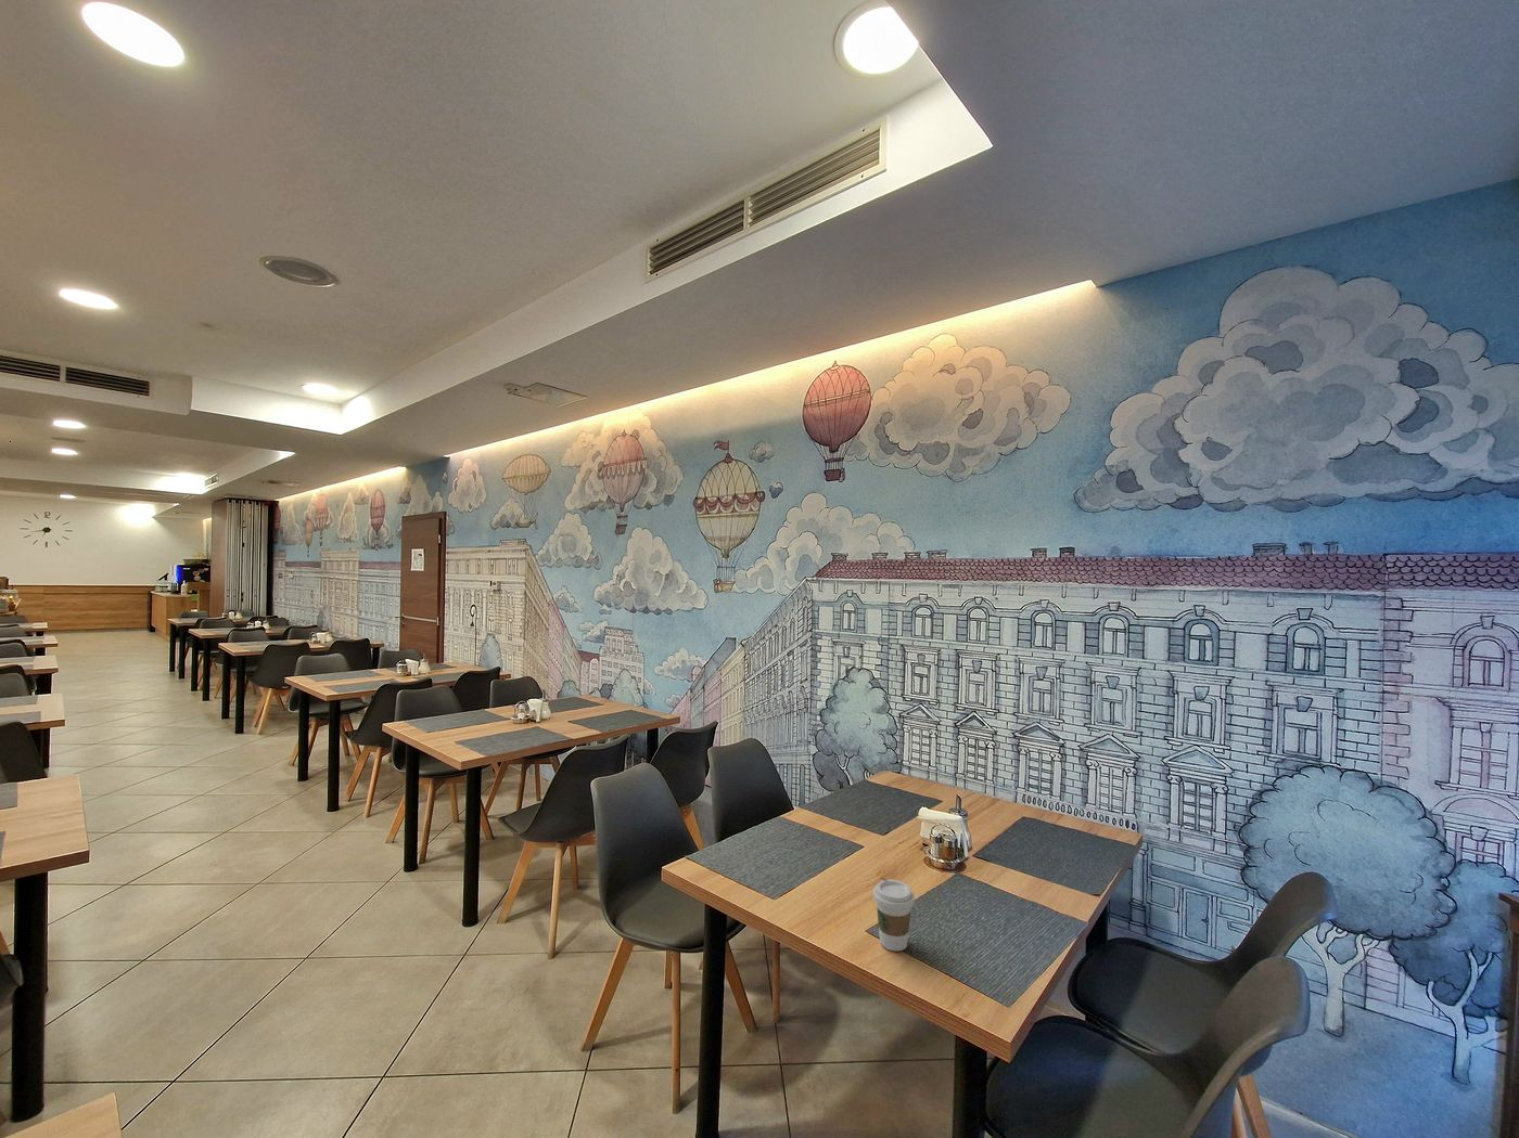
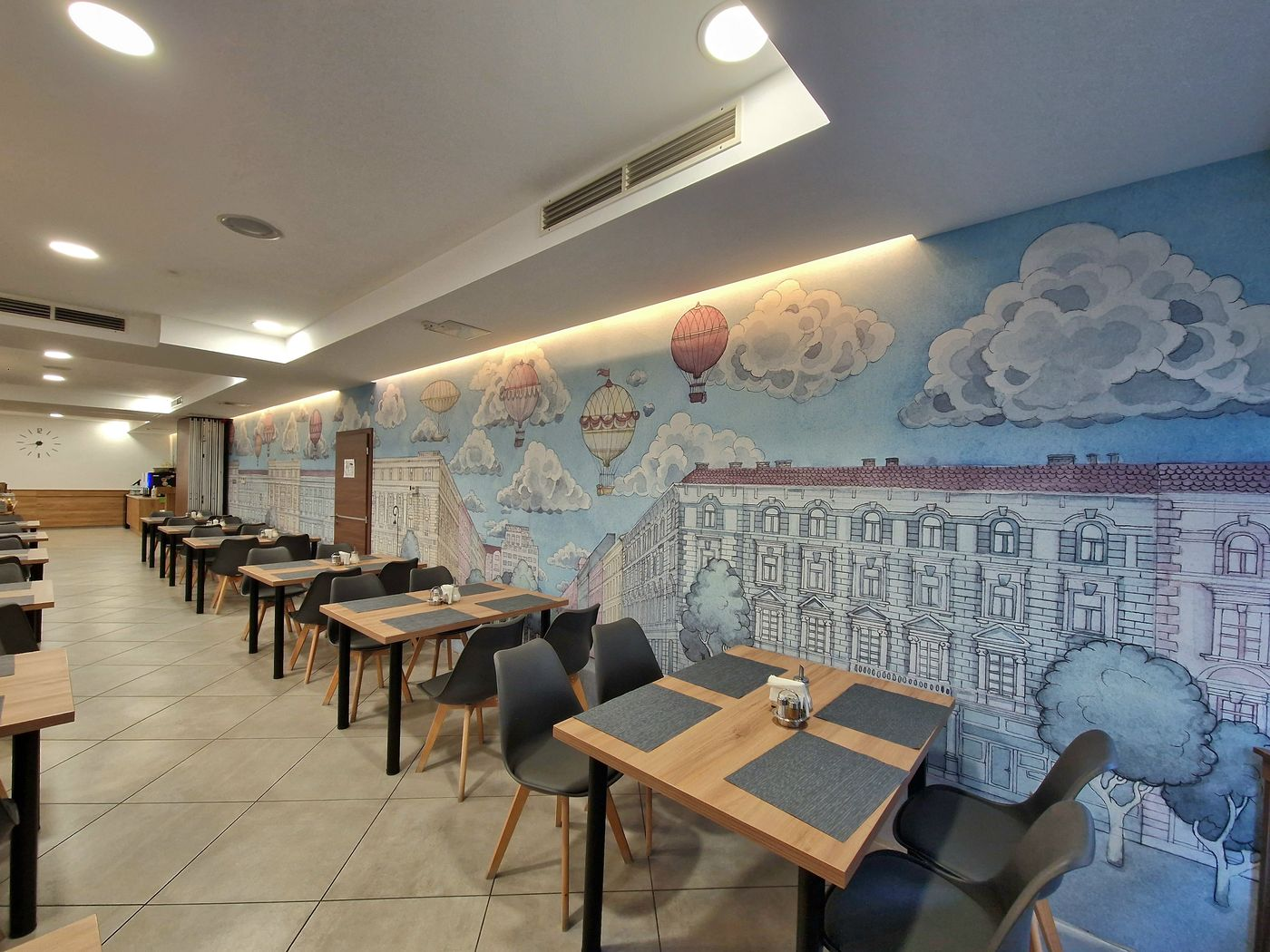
- coffee cup [872,877,916,953]
